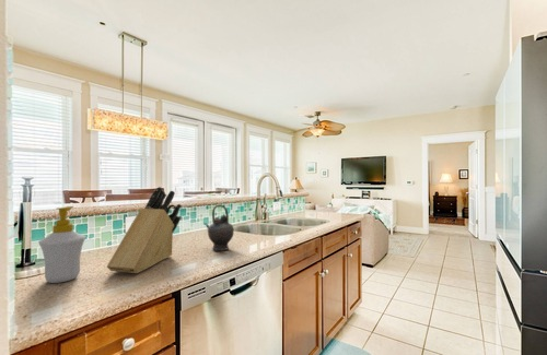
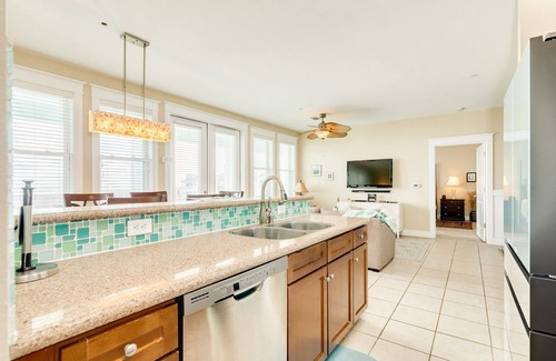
- knife block [106,186,183,274]
- soap bottle [37,205,86,284]
- teapot [203,203,235,251]
